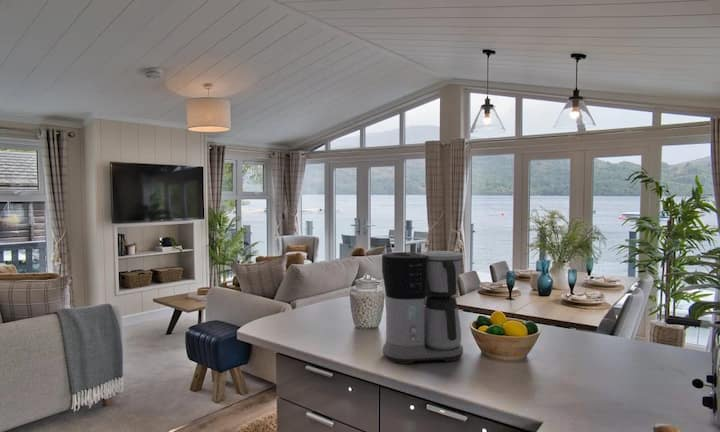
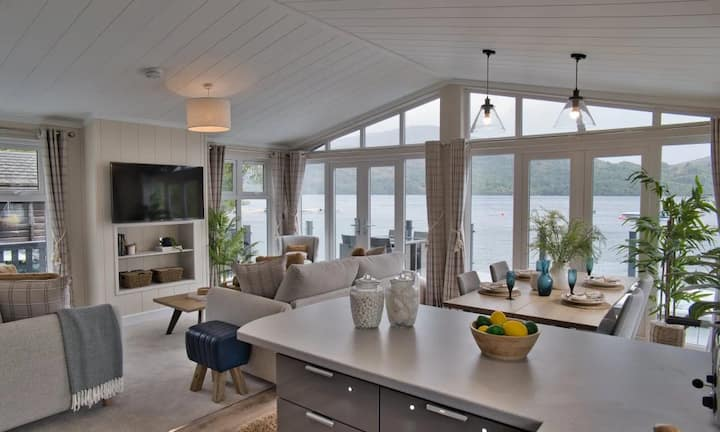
- coffee maker [381,250,464,365]
